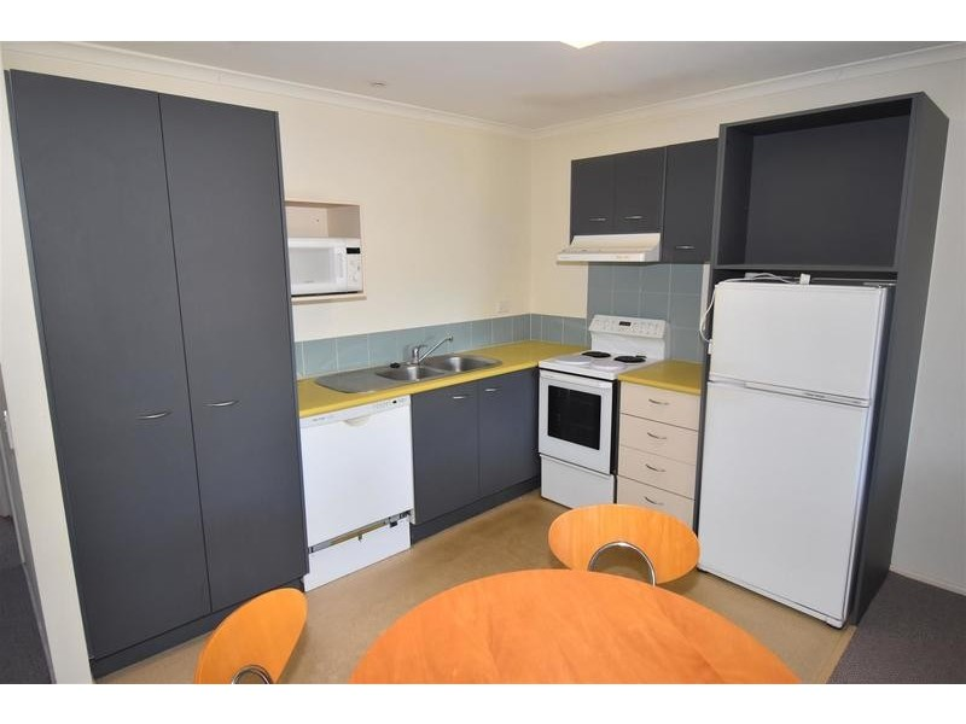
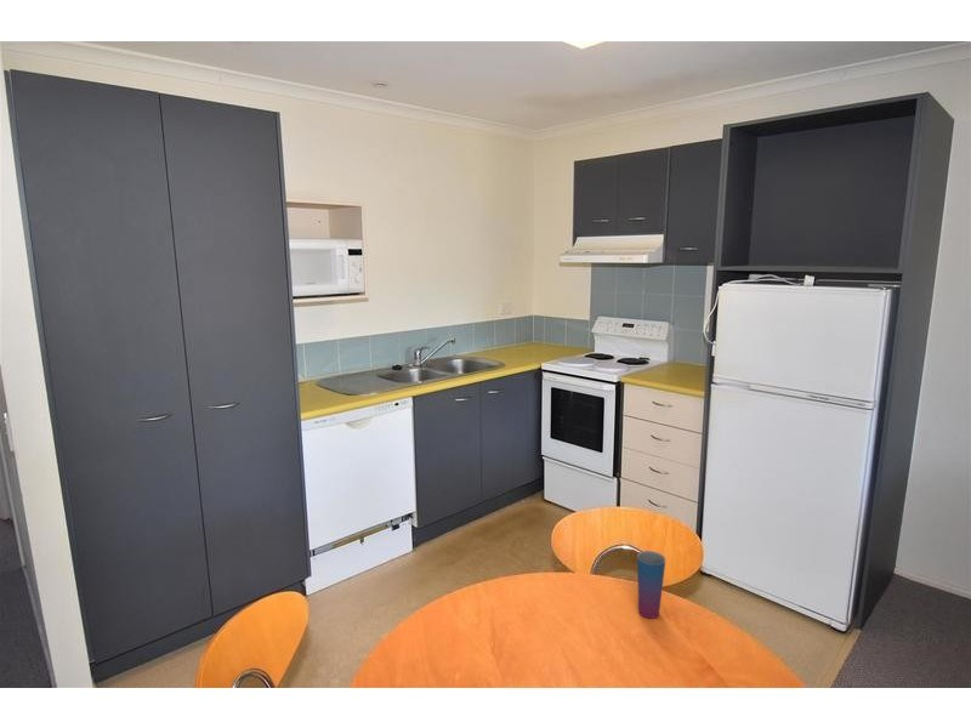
+ cup [636,550,666,620]
